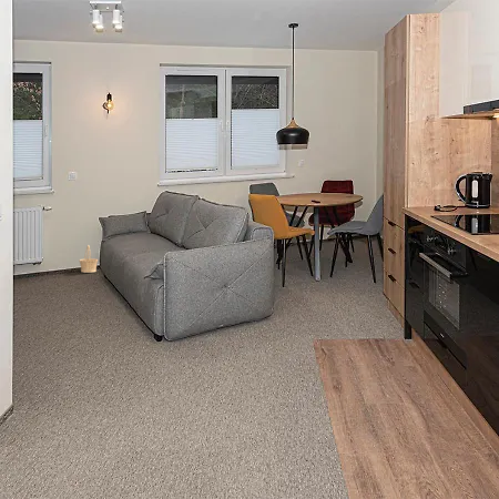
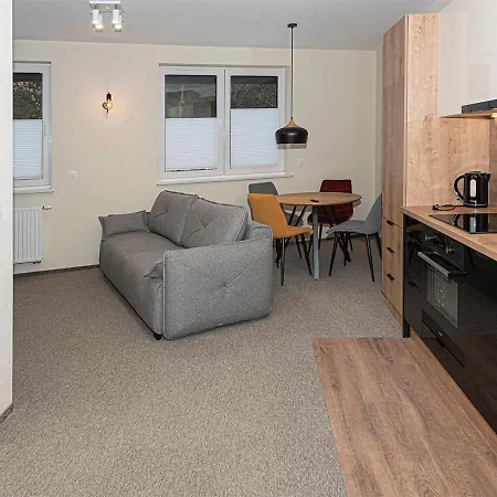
- basket [79,244,99,274]
